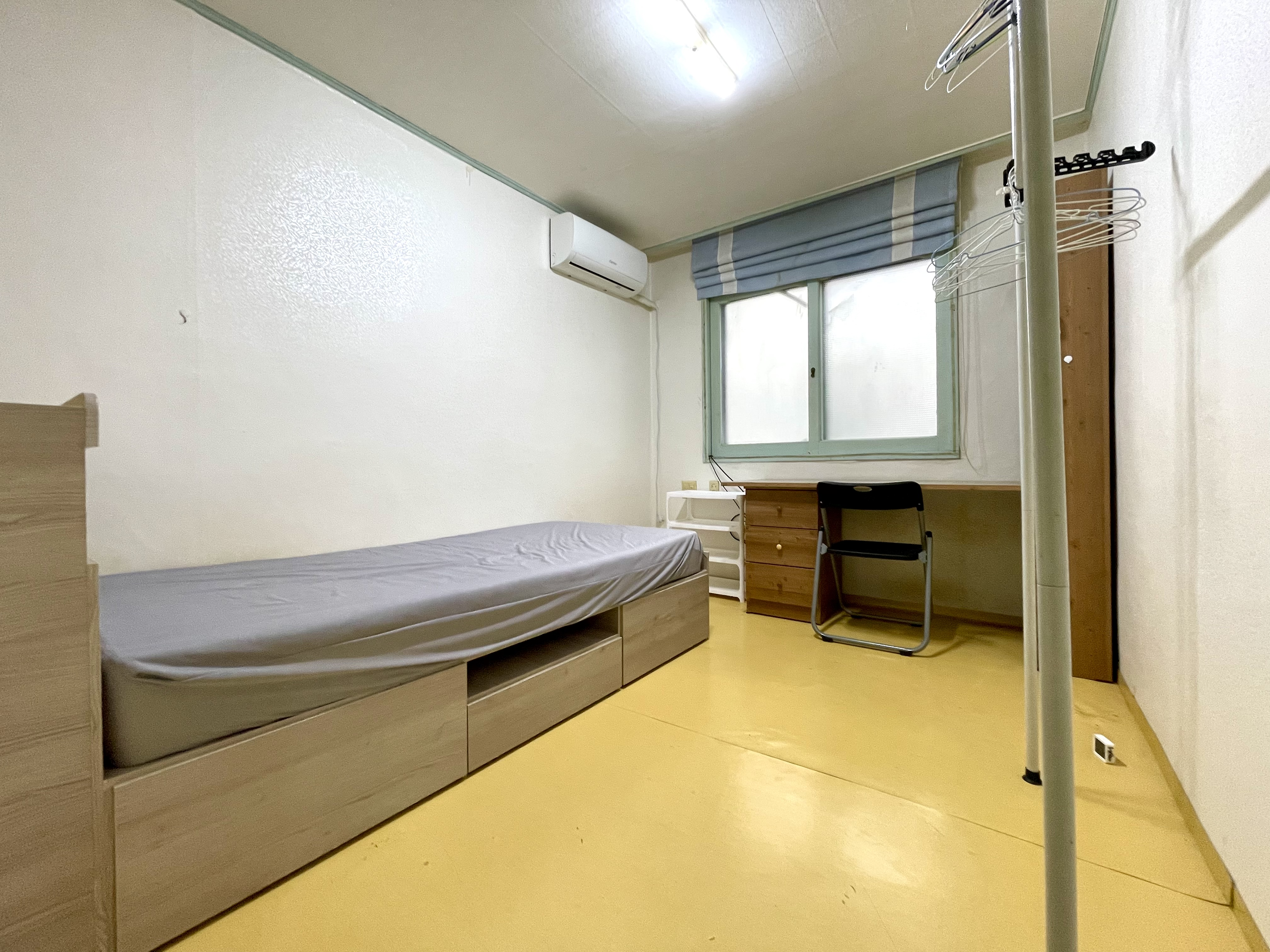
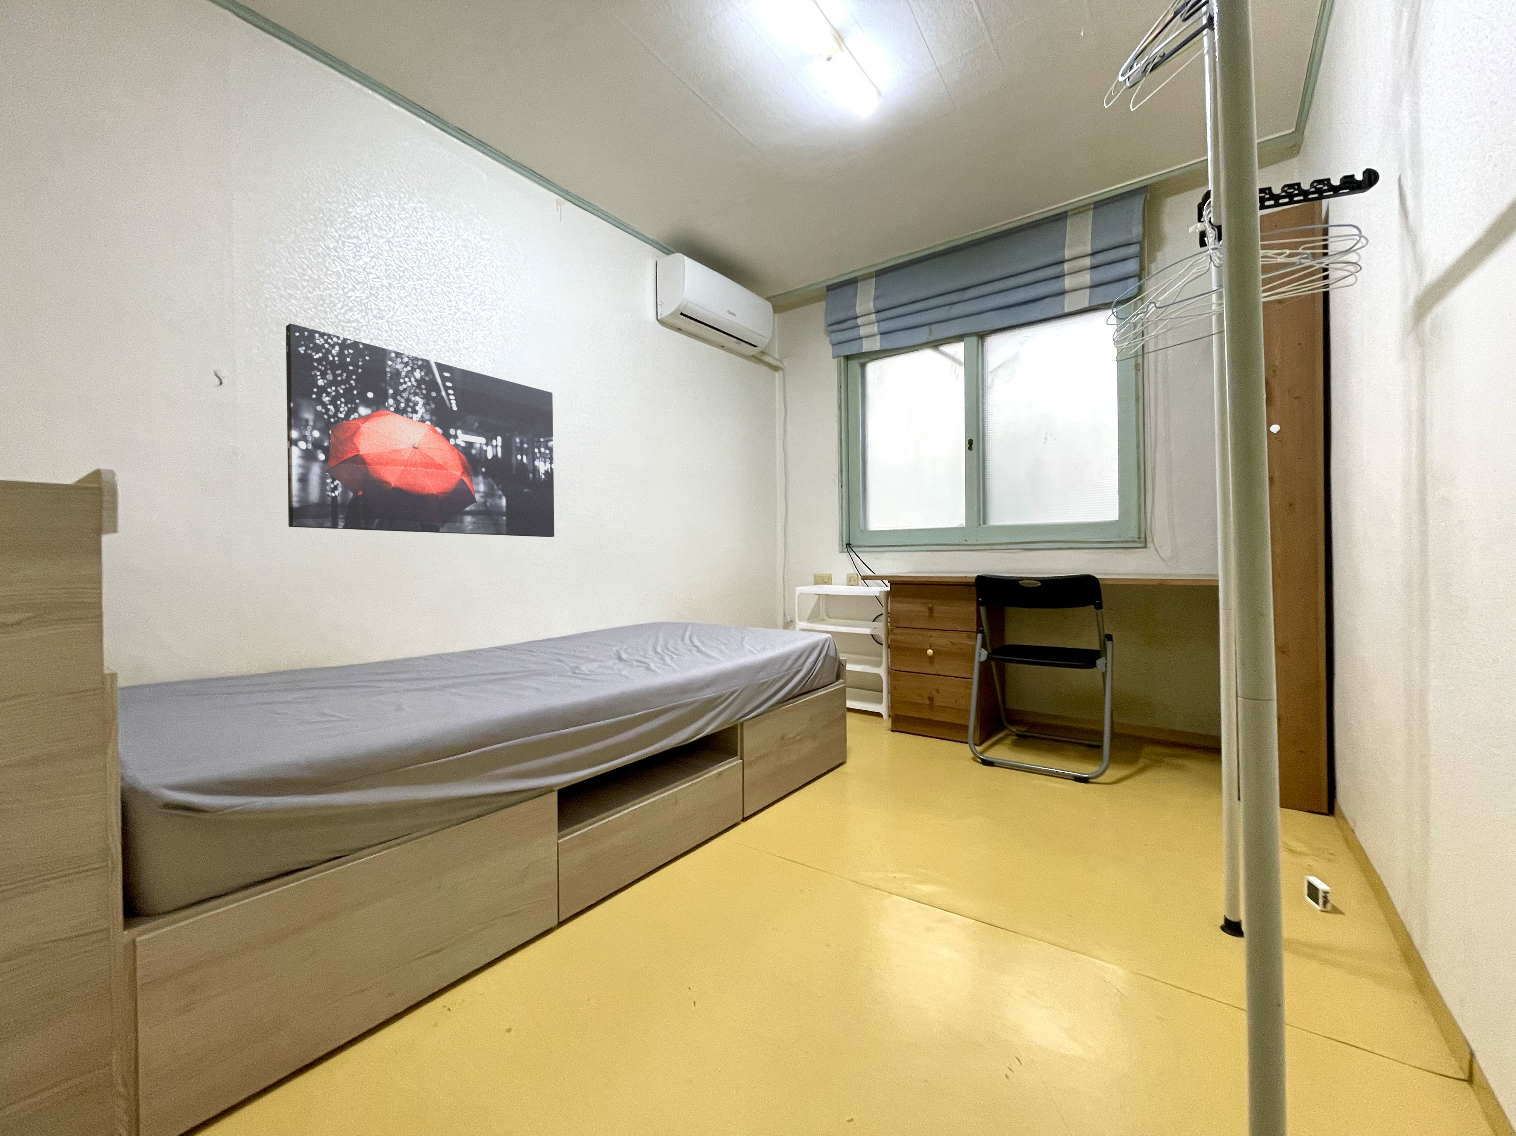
+ wall art [285,323,555,537]
